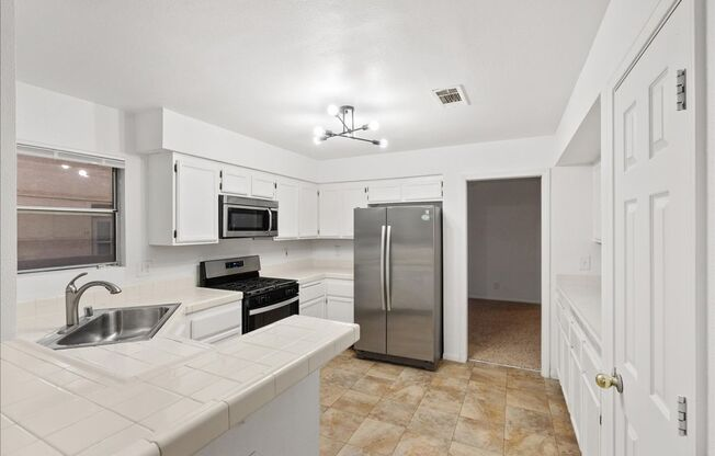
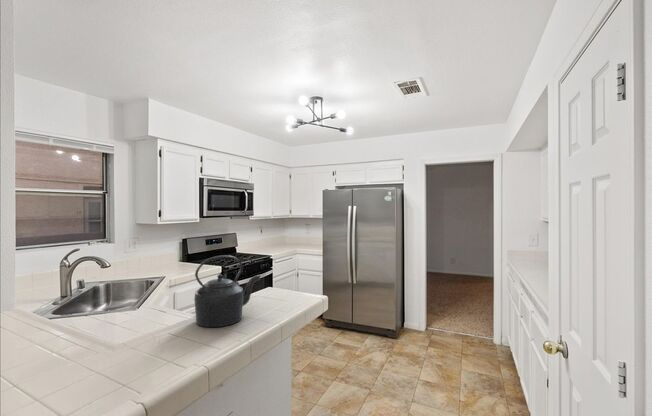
+ kettle [193,254,261,328]
